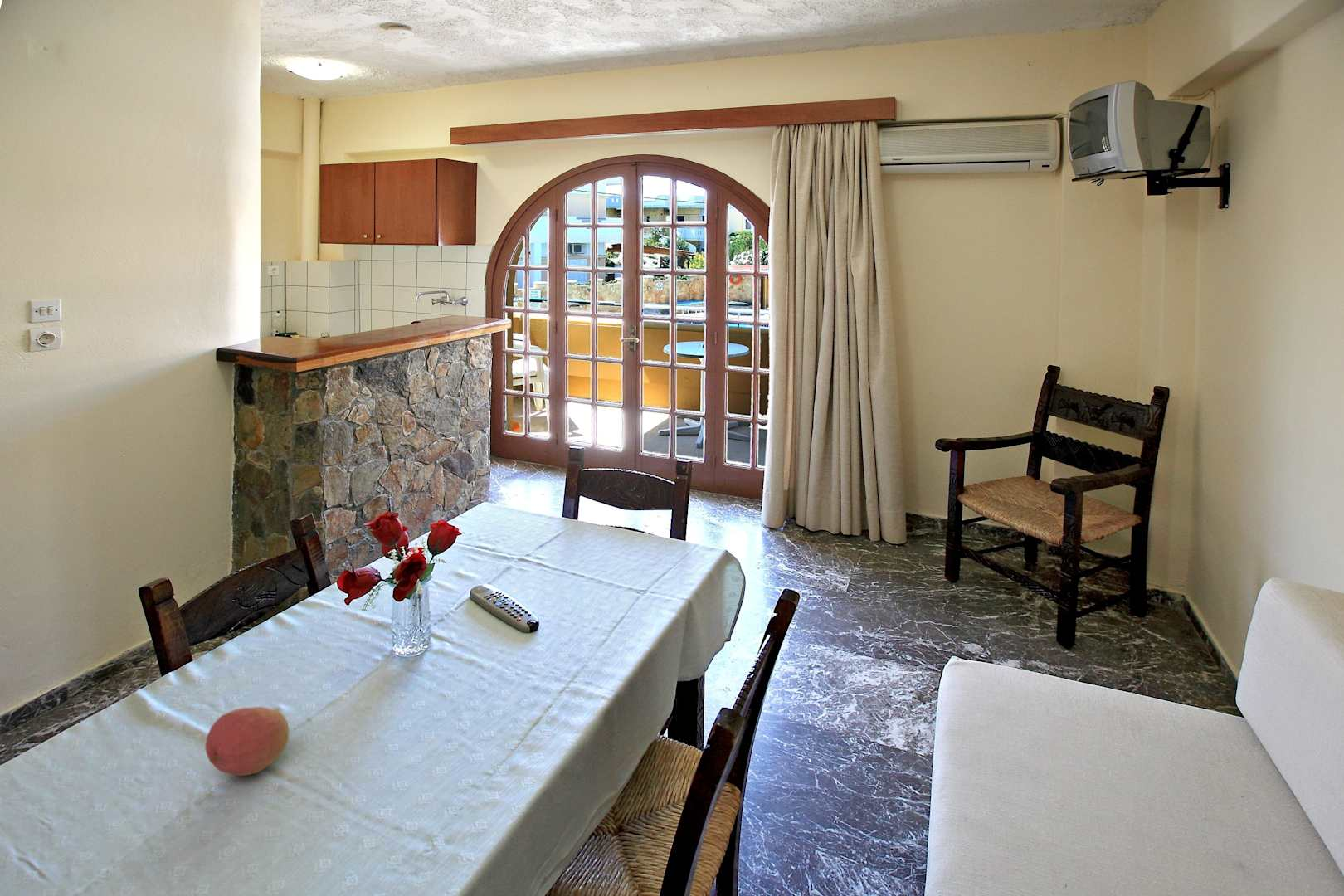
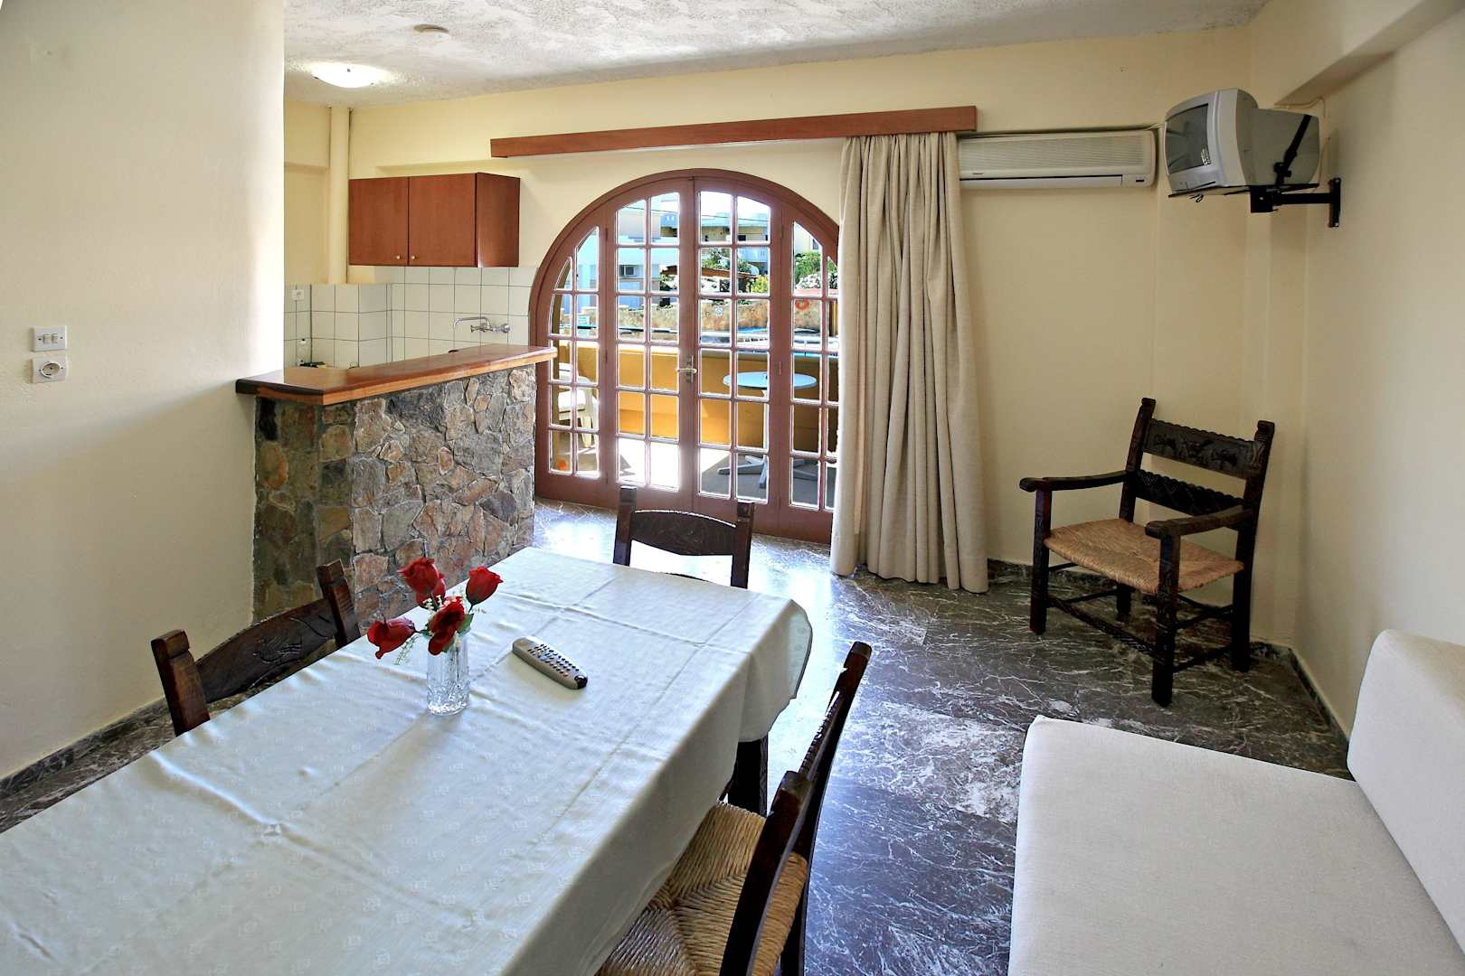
- fruit [204,706,290,777]
